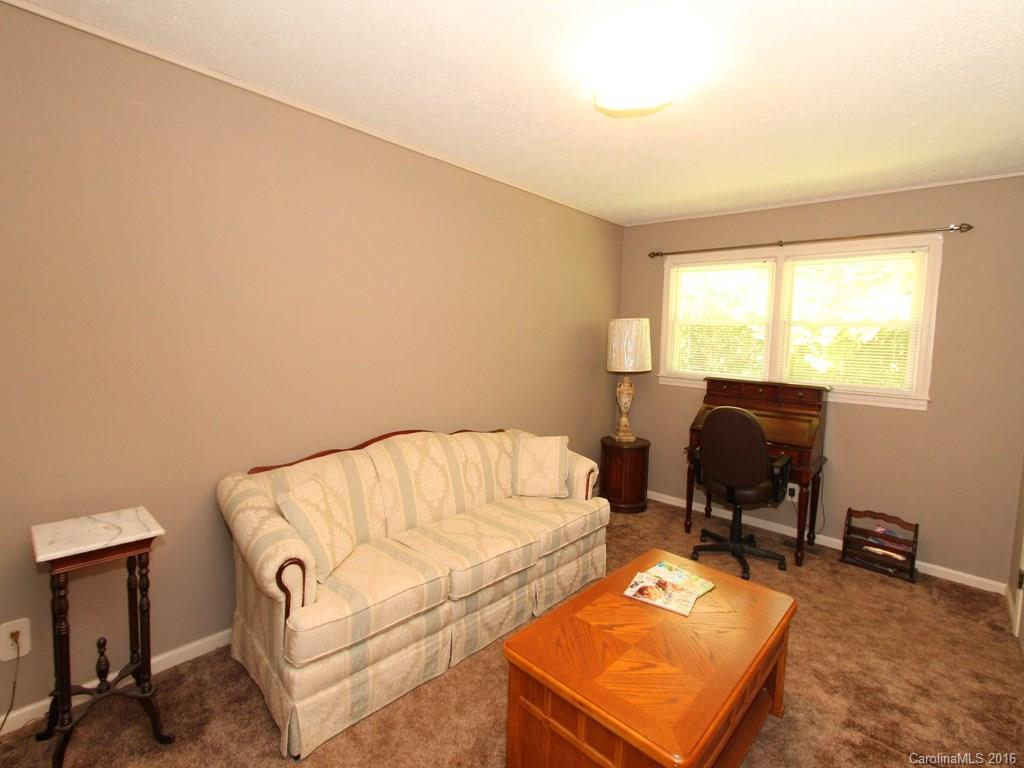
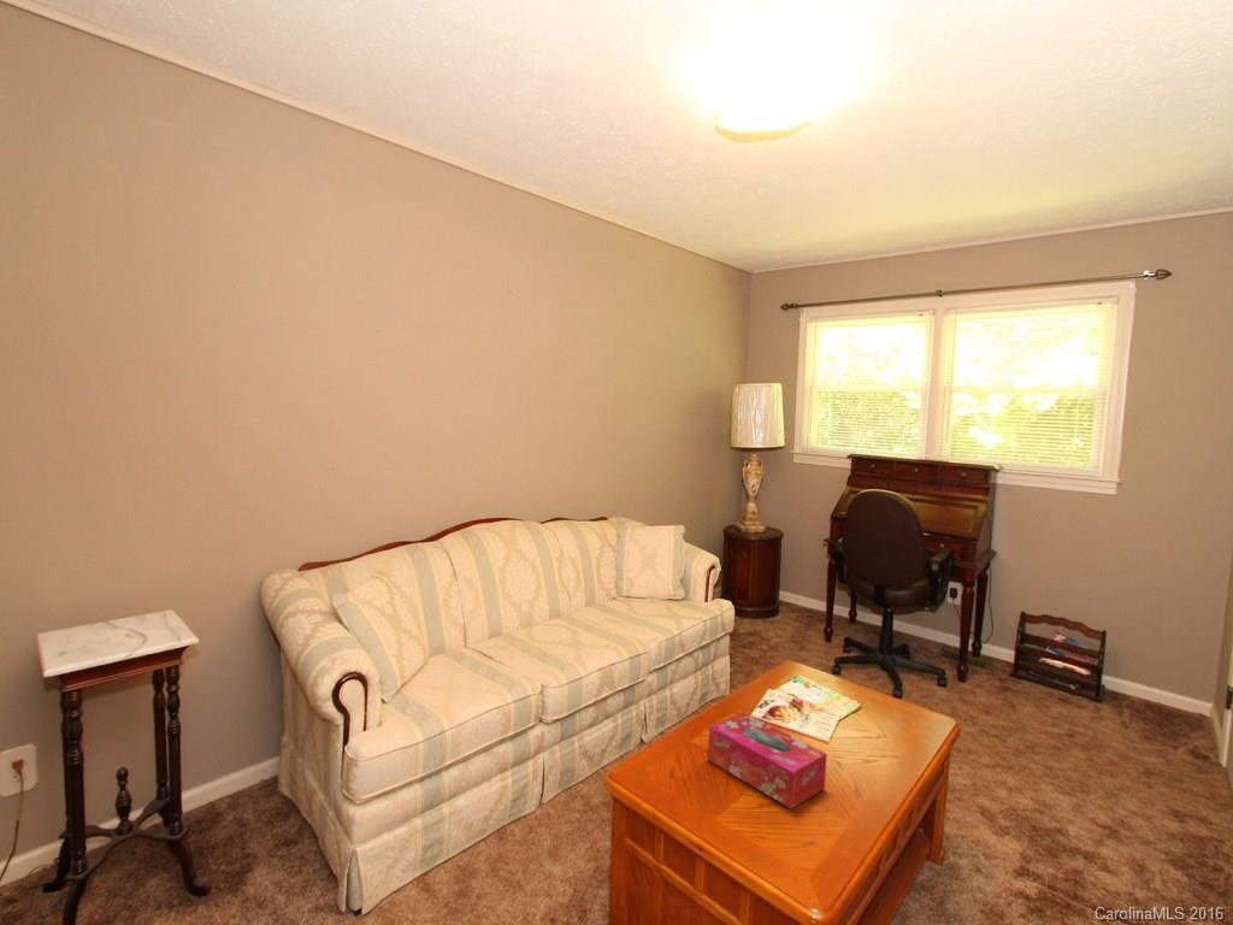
+ tissue box [707,712,828,811]
